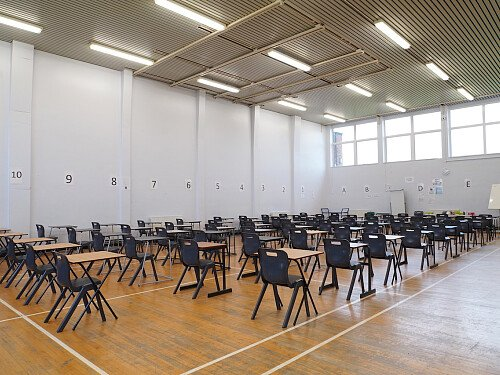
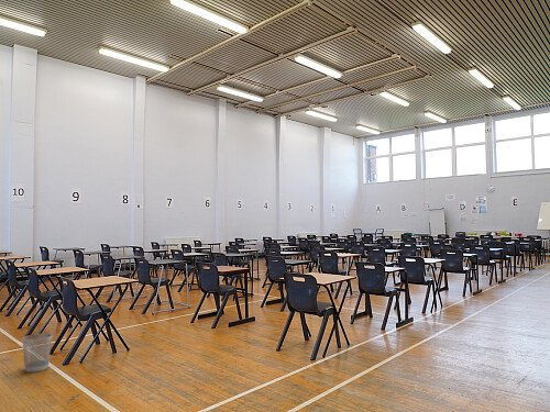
+ wastebasket [22,332,53,374]
